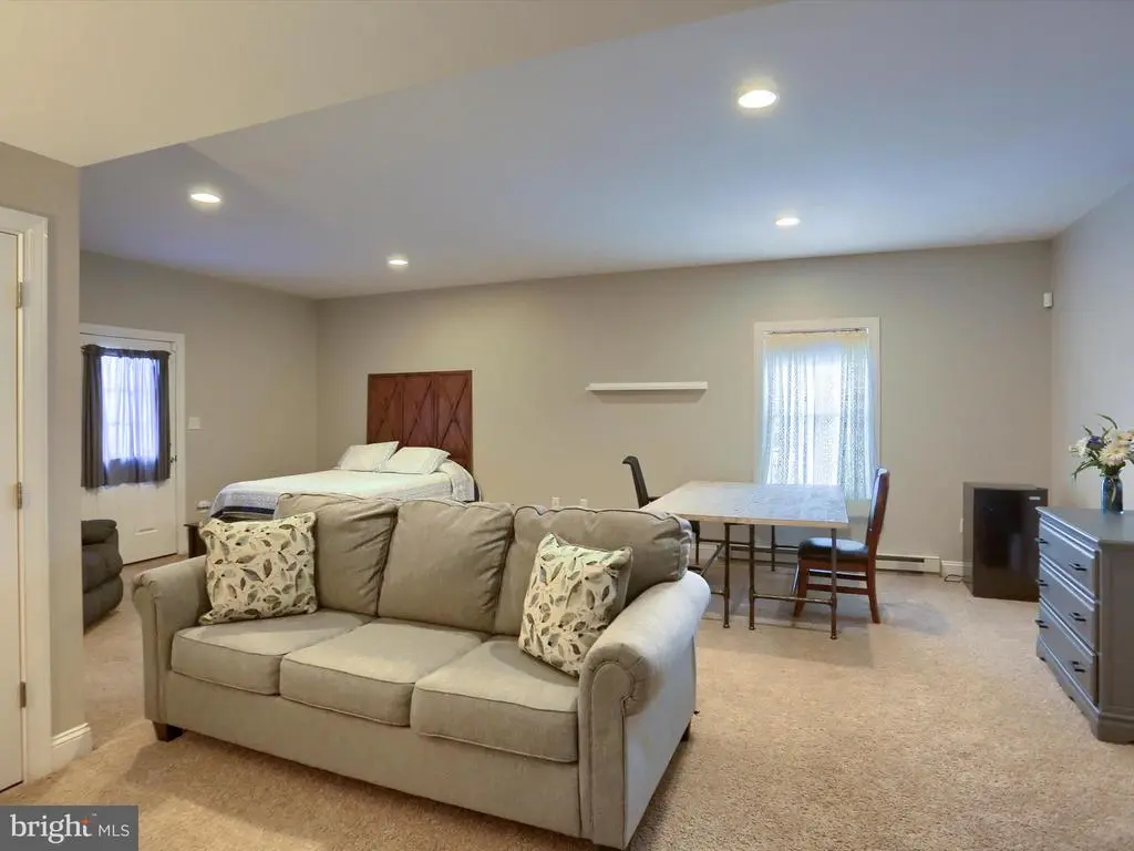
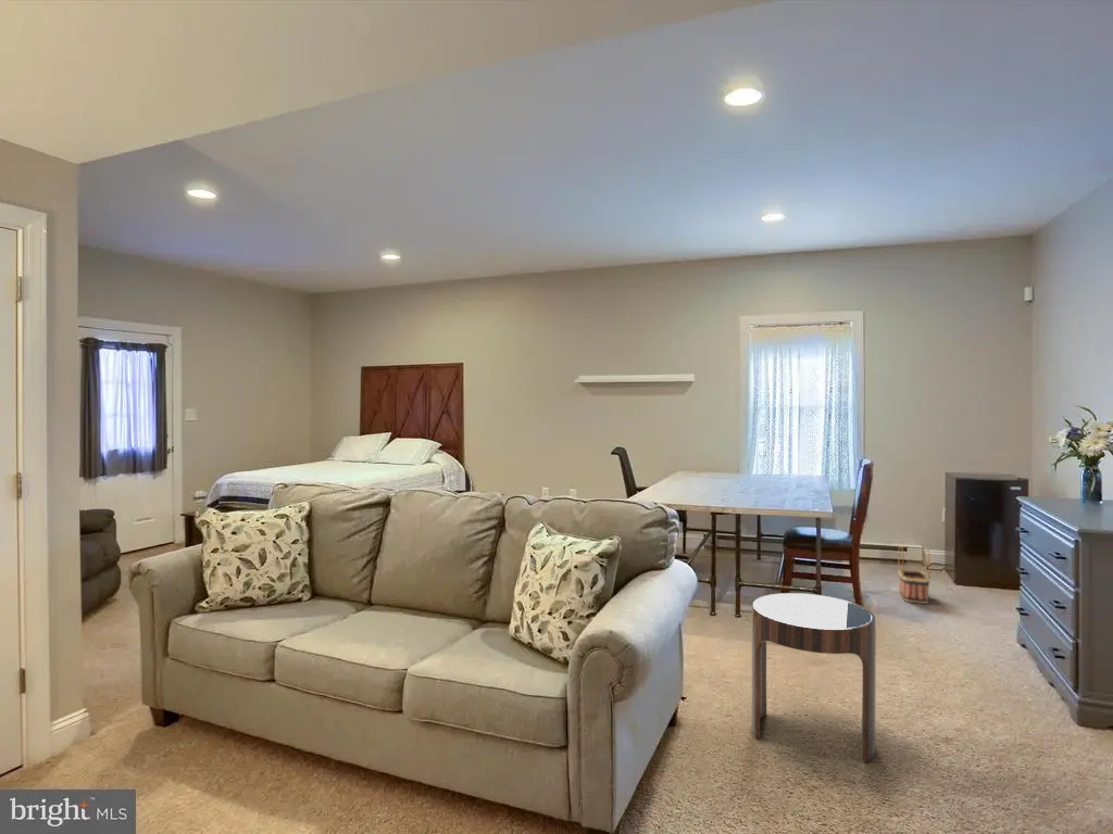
+ basket [898,544,931,605]
+ side table [751,592,877,763]
